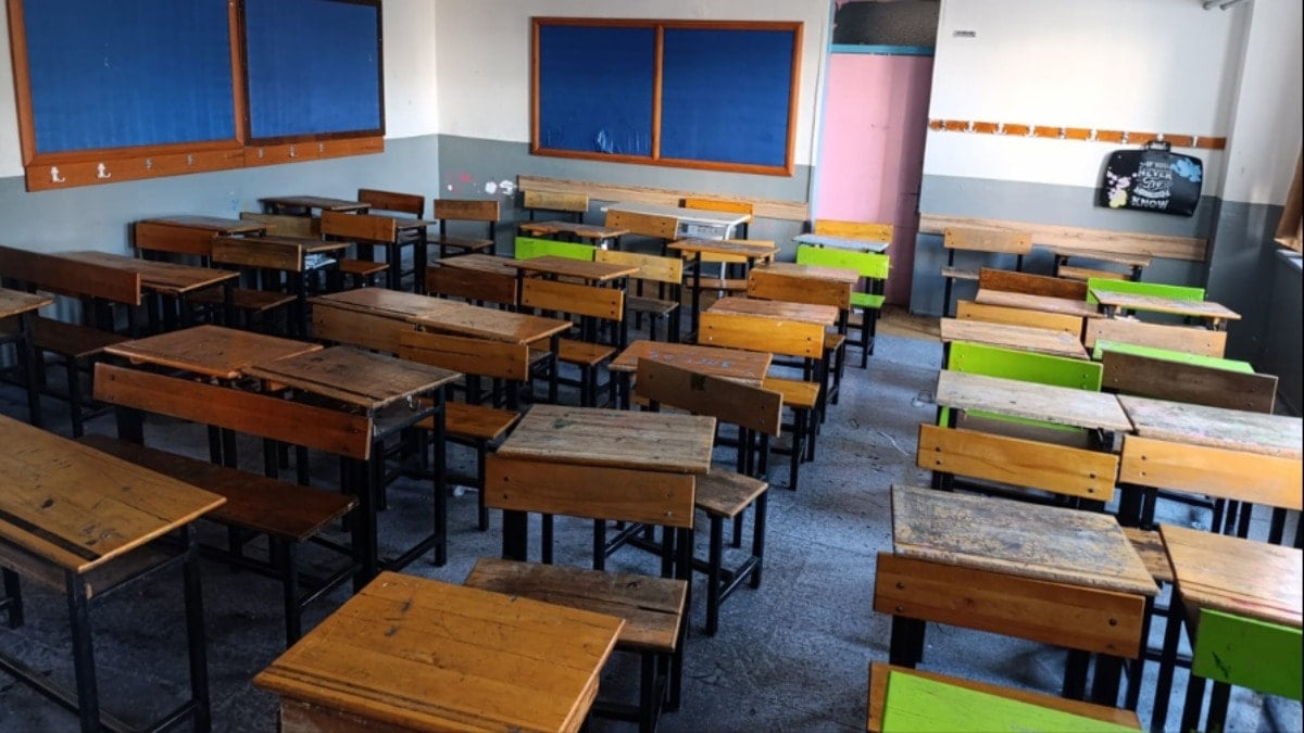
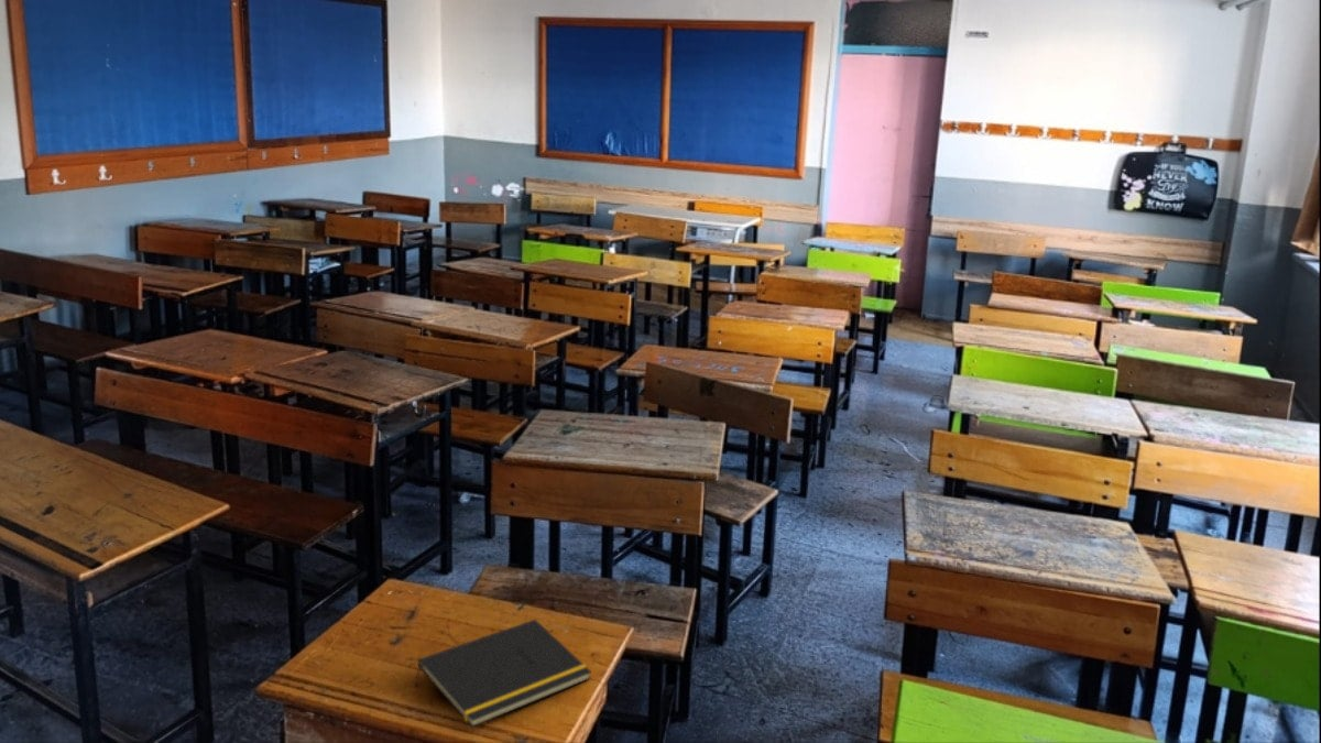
+ notepad [414,619,592,729]
